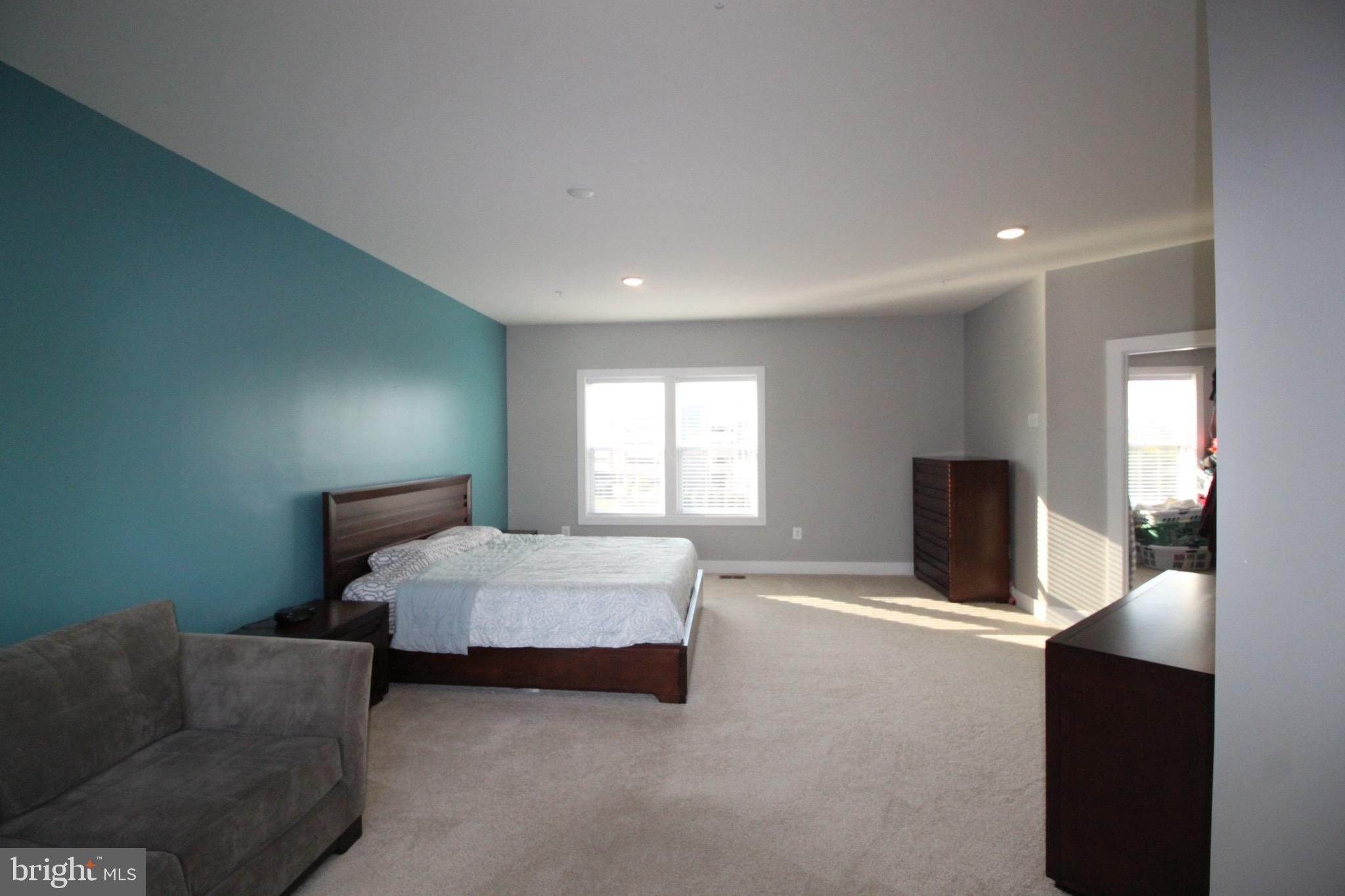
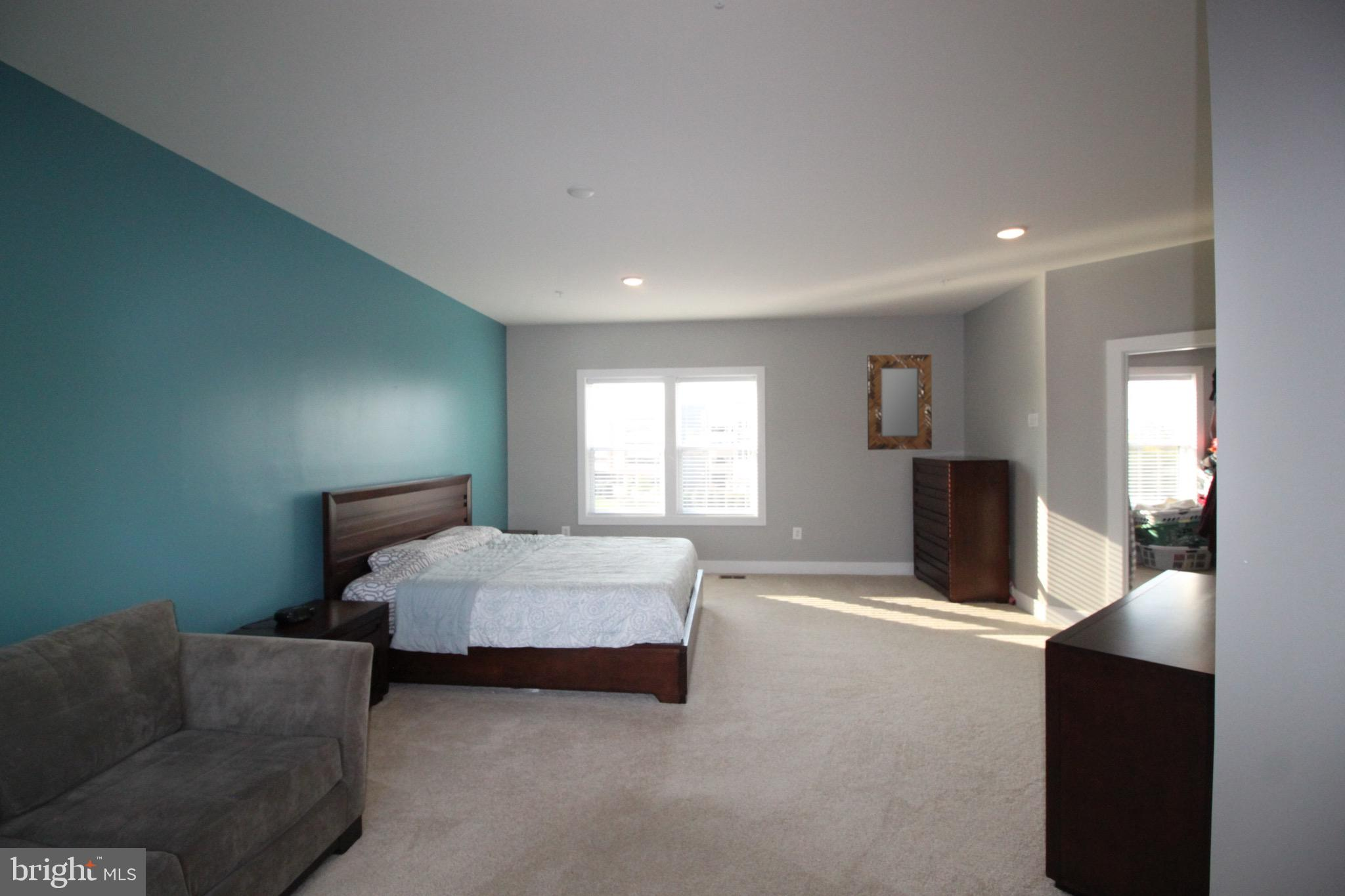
+ home mirror [866,354,933,451]
